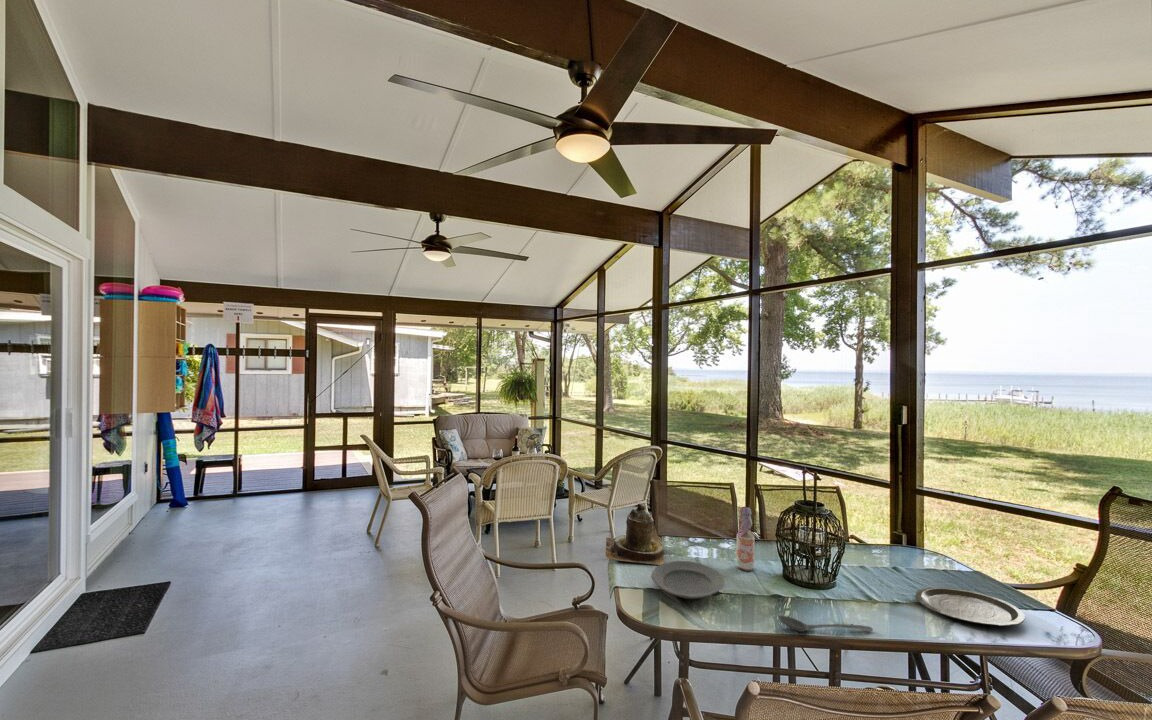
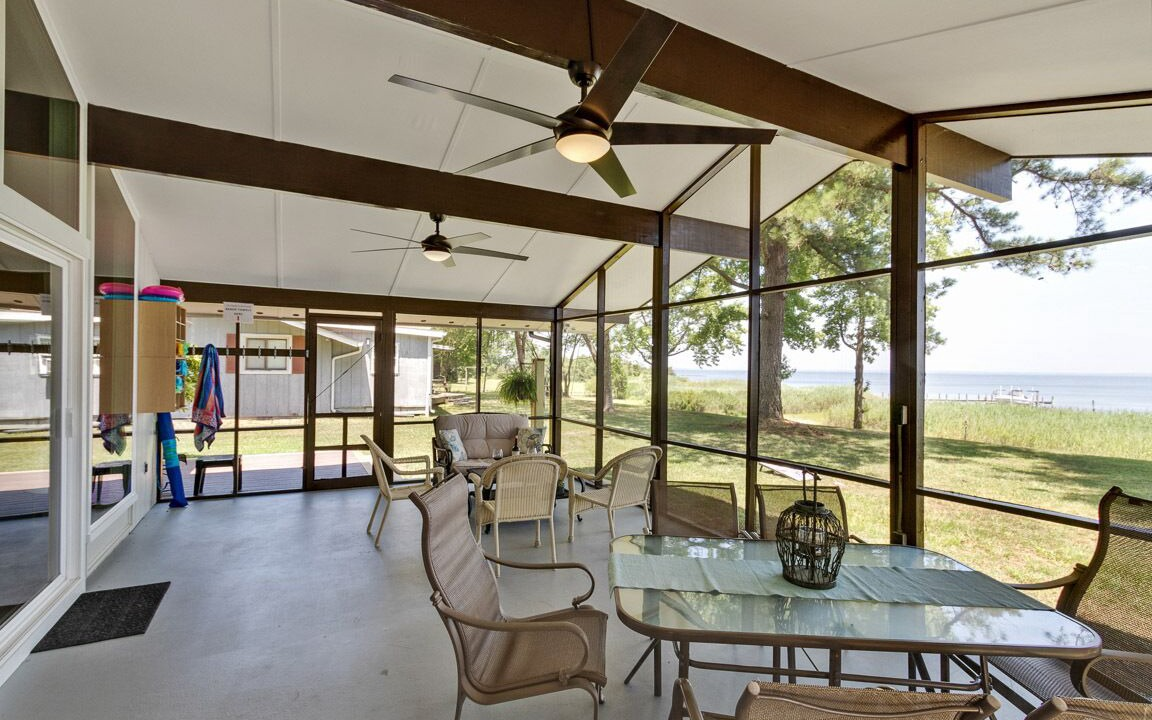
- stirrer [777,614,874,633]
- plate [915,586,1026,627]
- teapot [604,502,666,566]
- bottle [736,506,755,572]
- plate [650,560,726,600]
